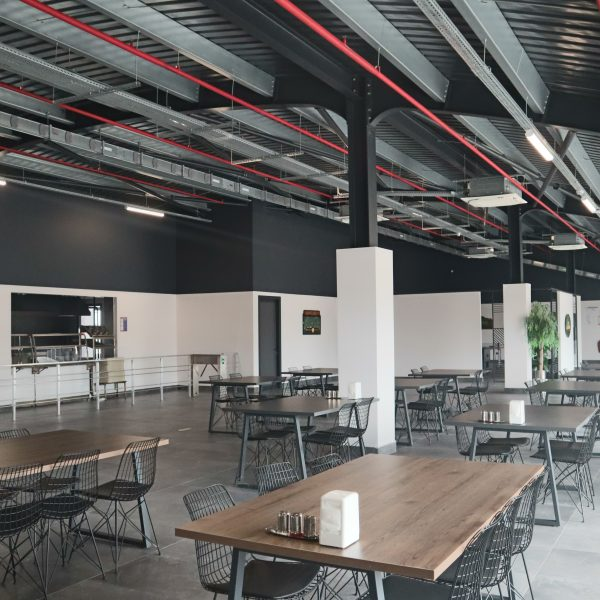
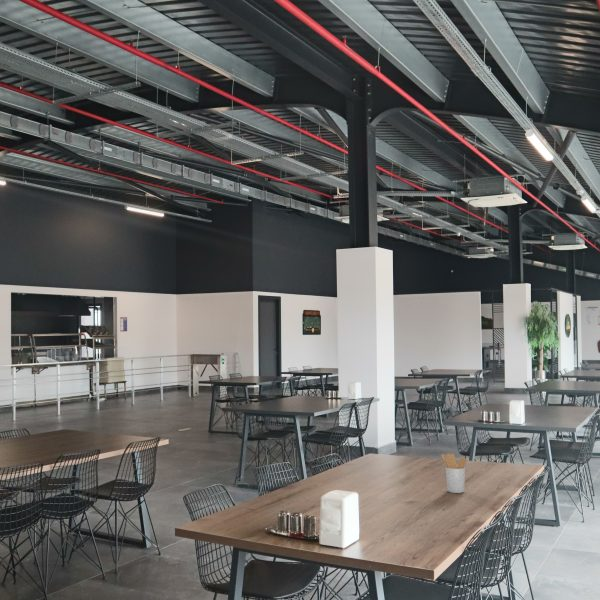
+ utensil holder [440,453,468,494]
